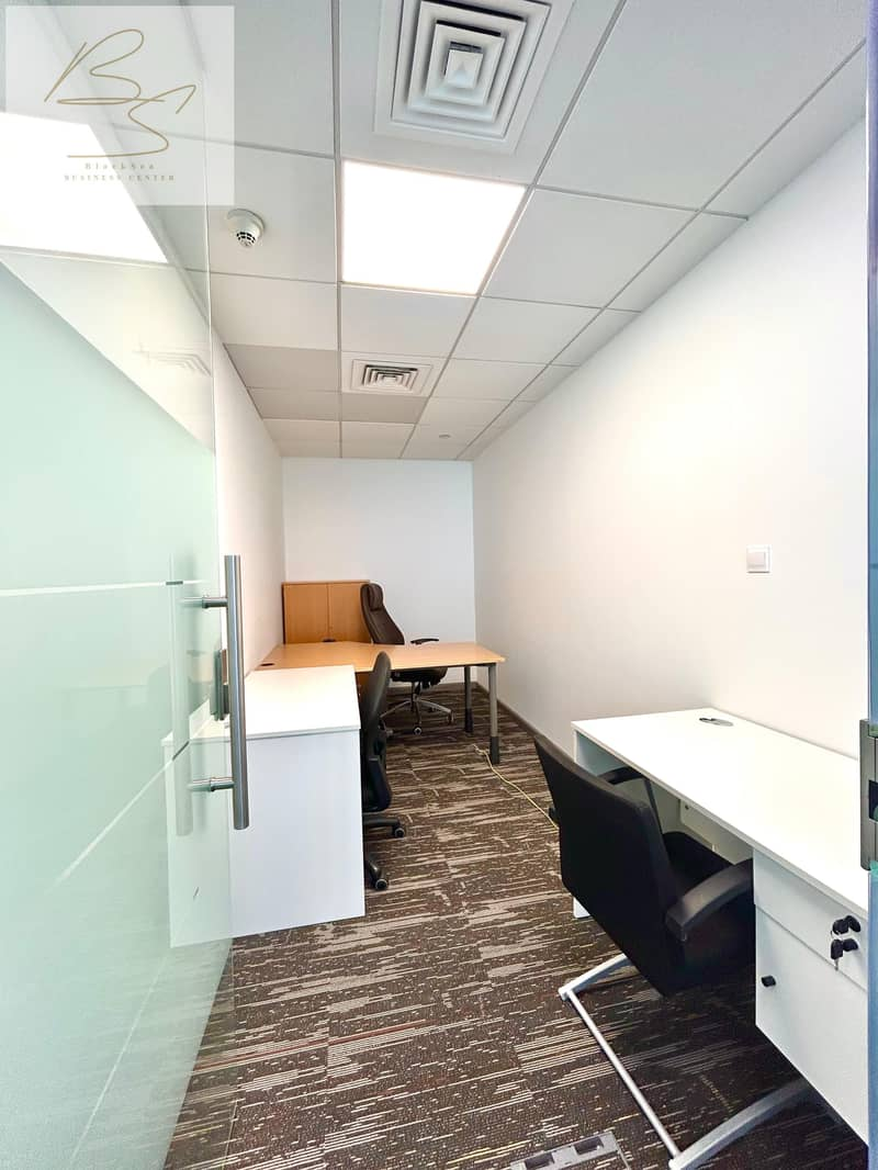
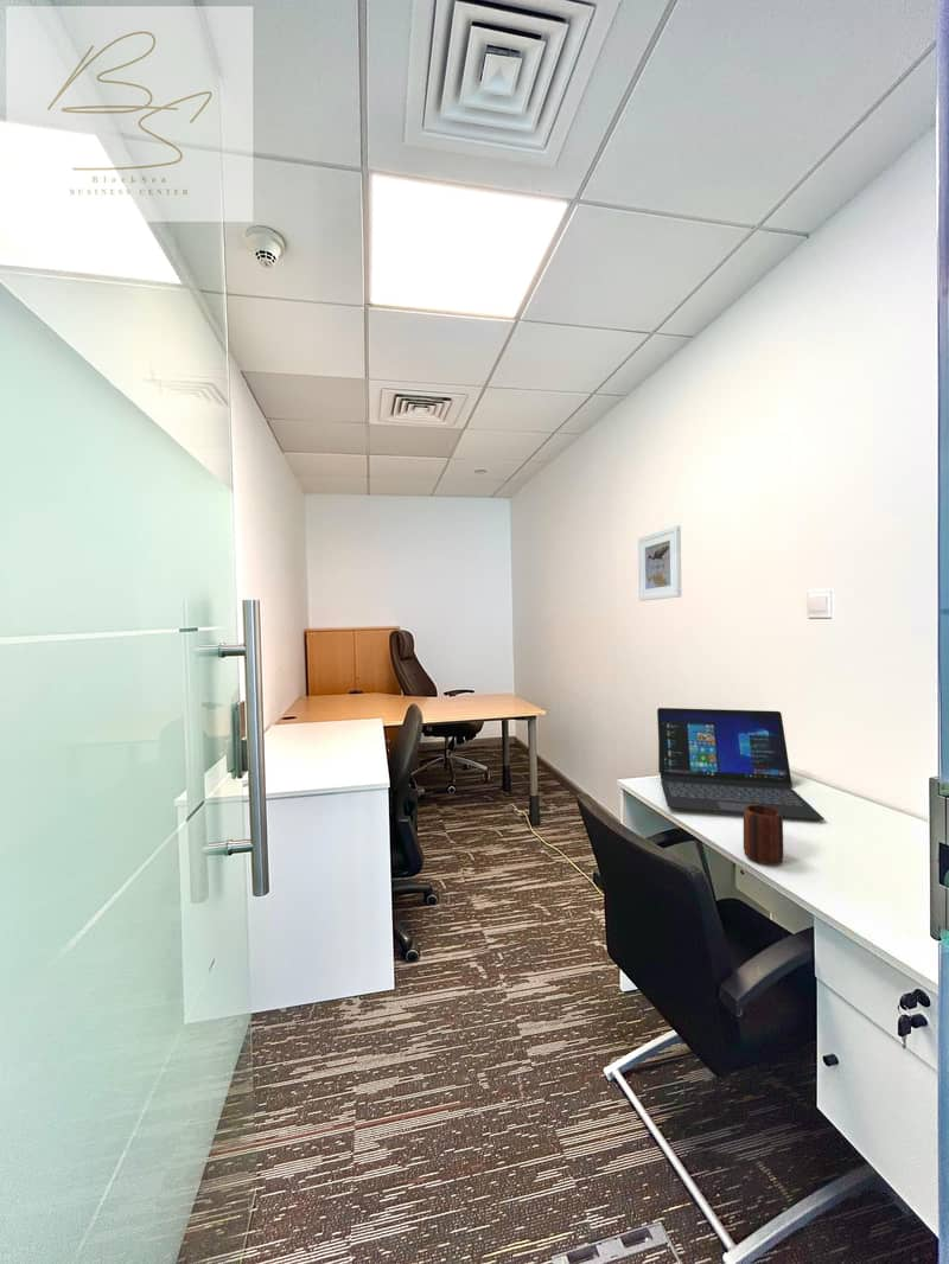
+ mug [743,805,784,866]
+ laptop [656,707,826,822]
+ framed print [637,524,682,602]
